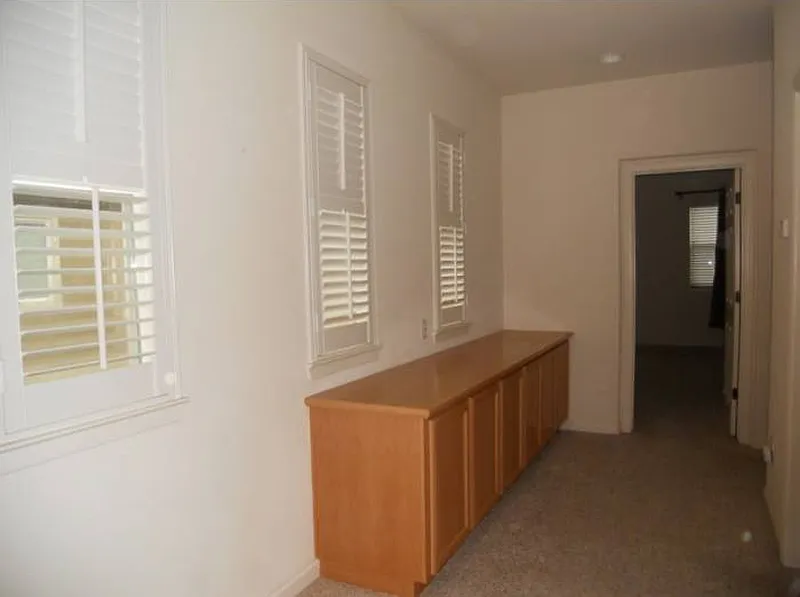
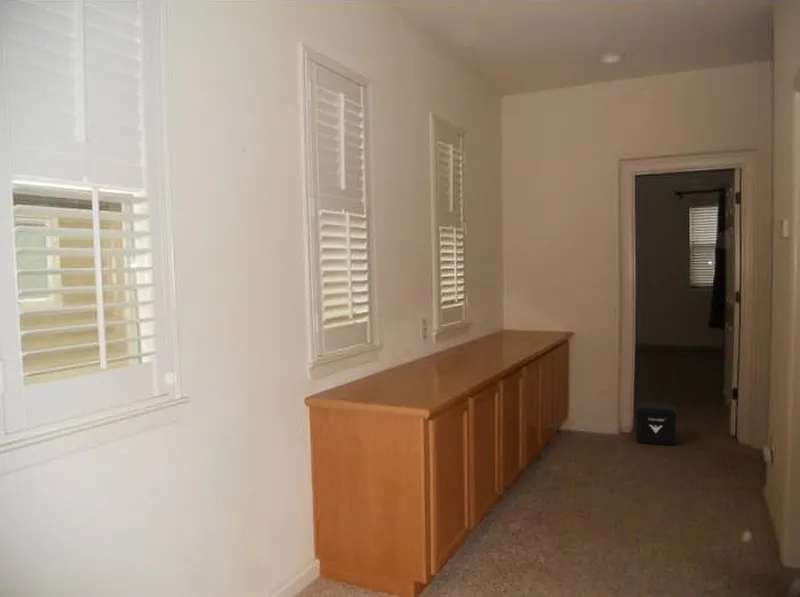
+ air purifier [635,402,677,447]
